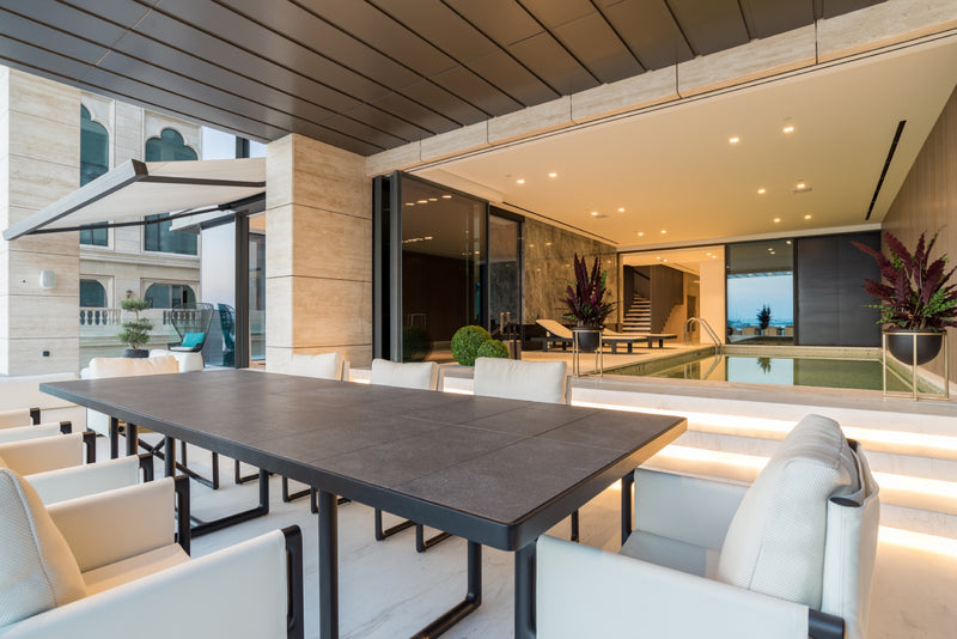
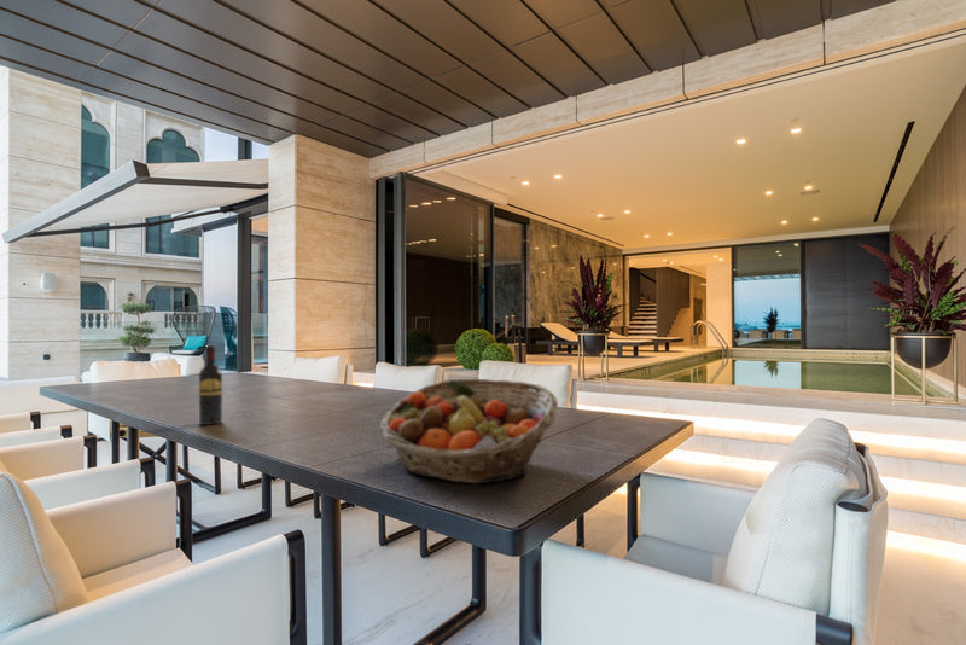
+ wine bottle [198,344,223,426]
+ fruit basket [378,378,559,484]
